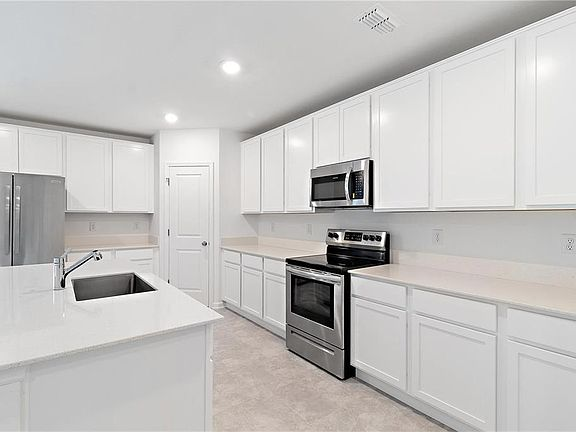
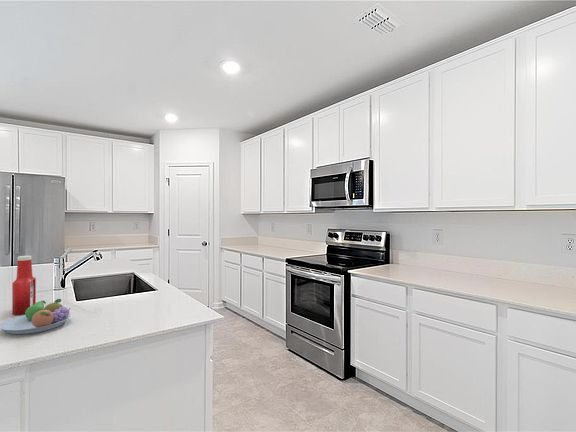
+ soap bottle [11,255,37,316]
+ fruit bowl [0,298,71,335]
